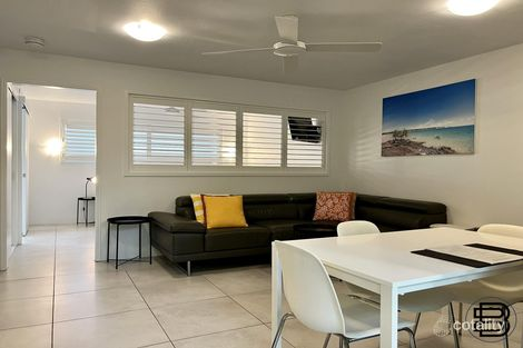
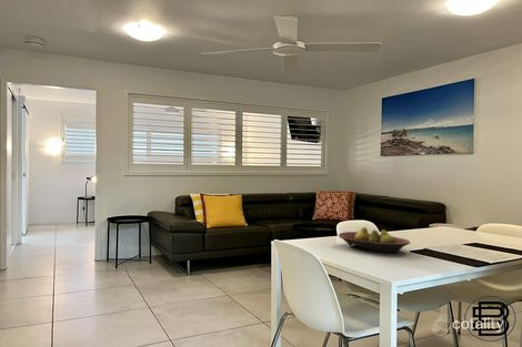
+ fruit bowl [338,226,411,254]
